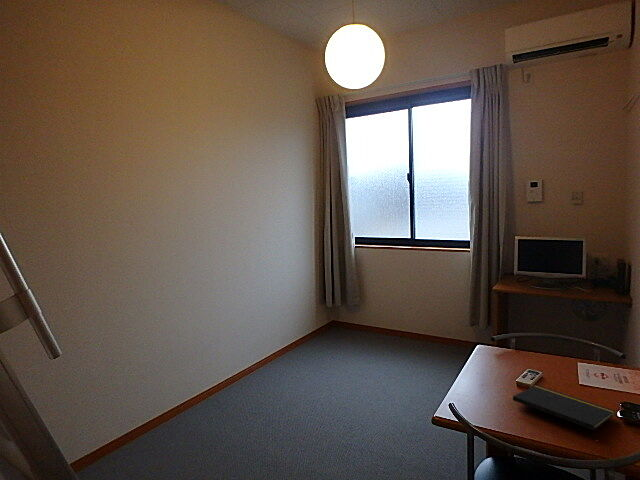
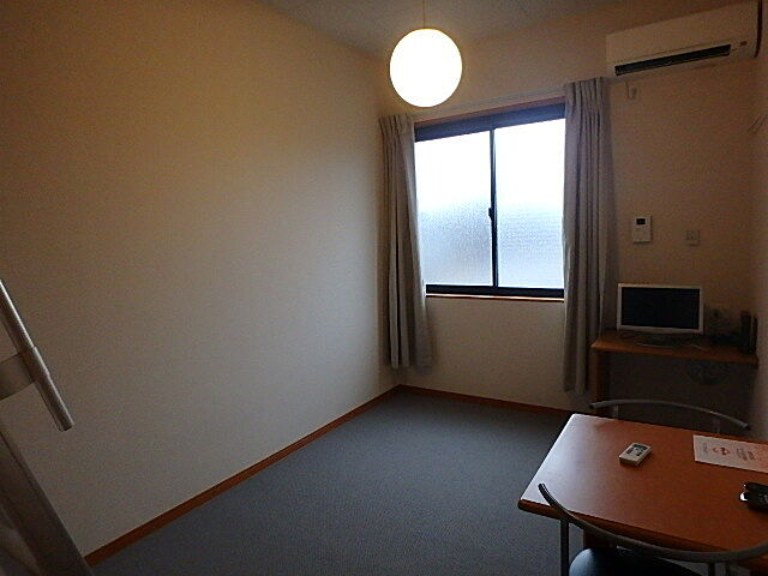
- notepad [512,384,616,439]
